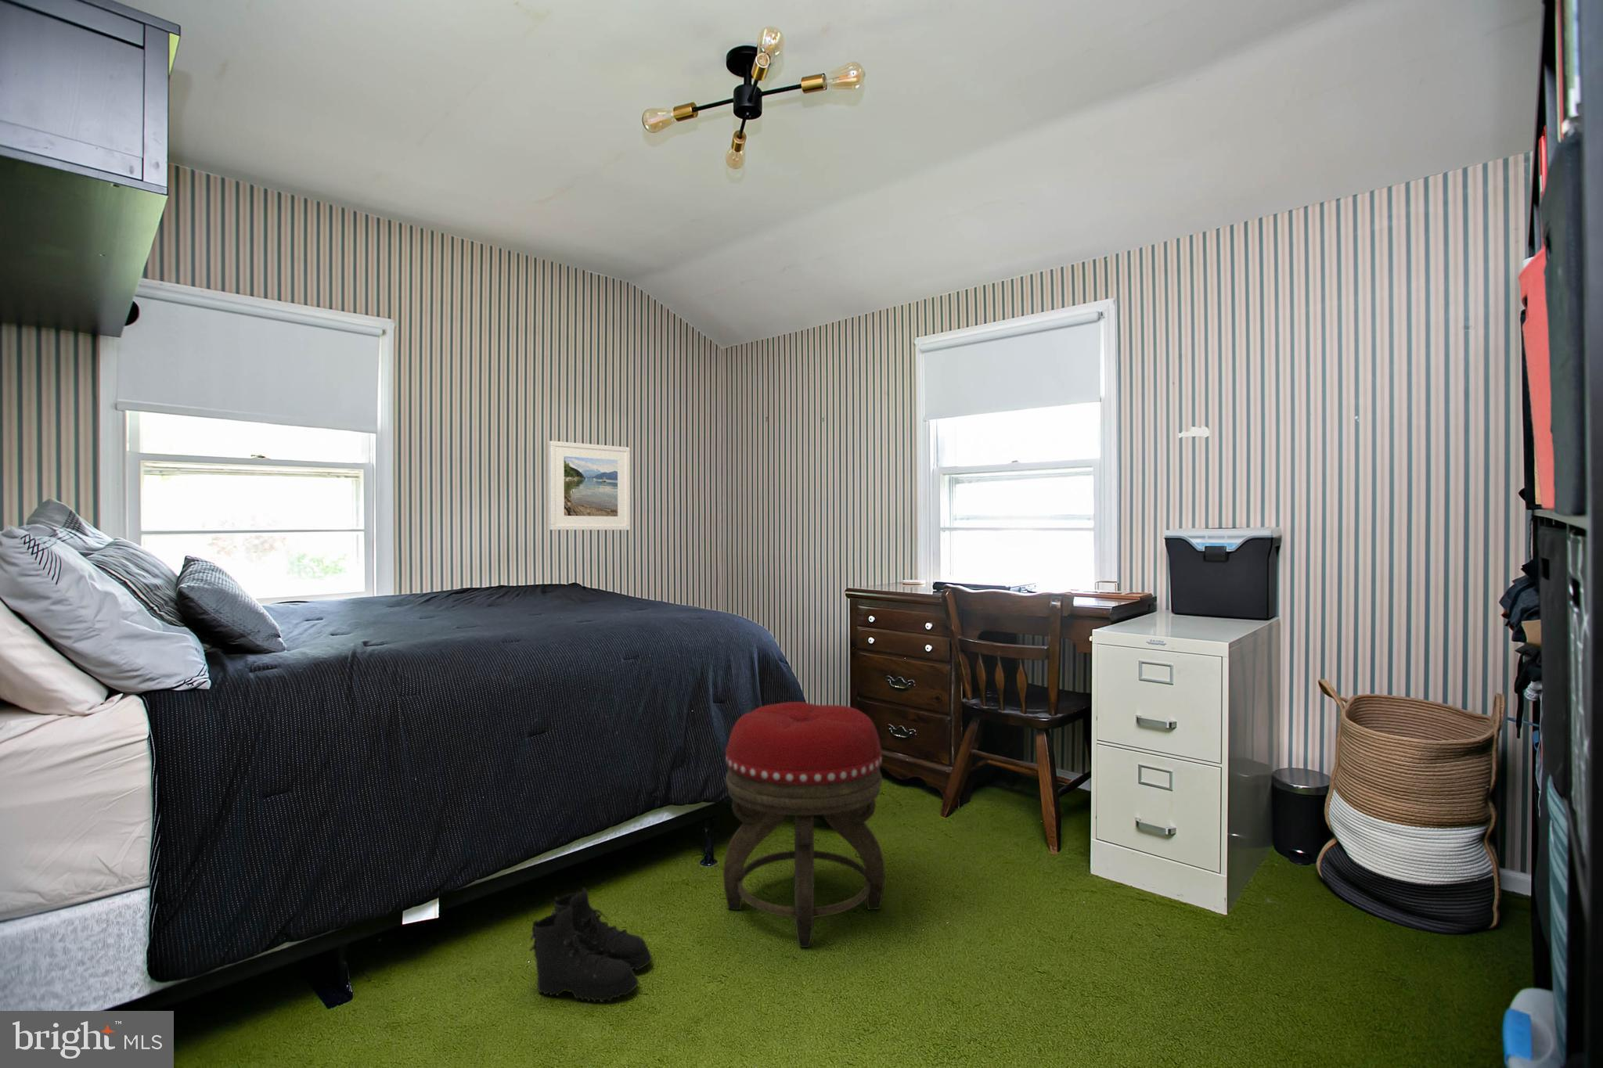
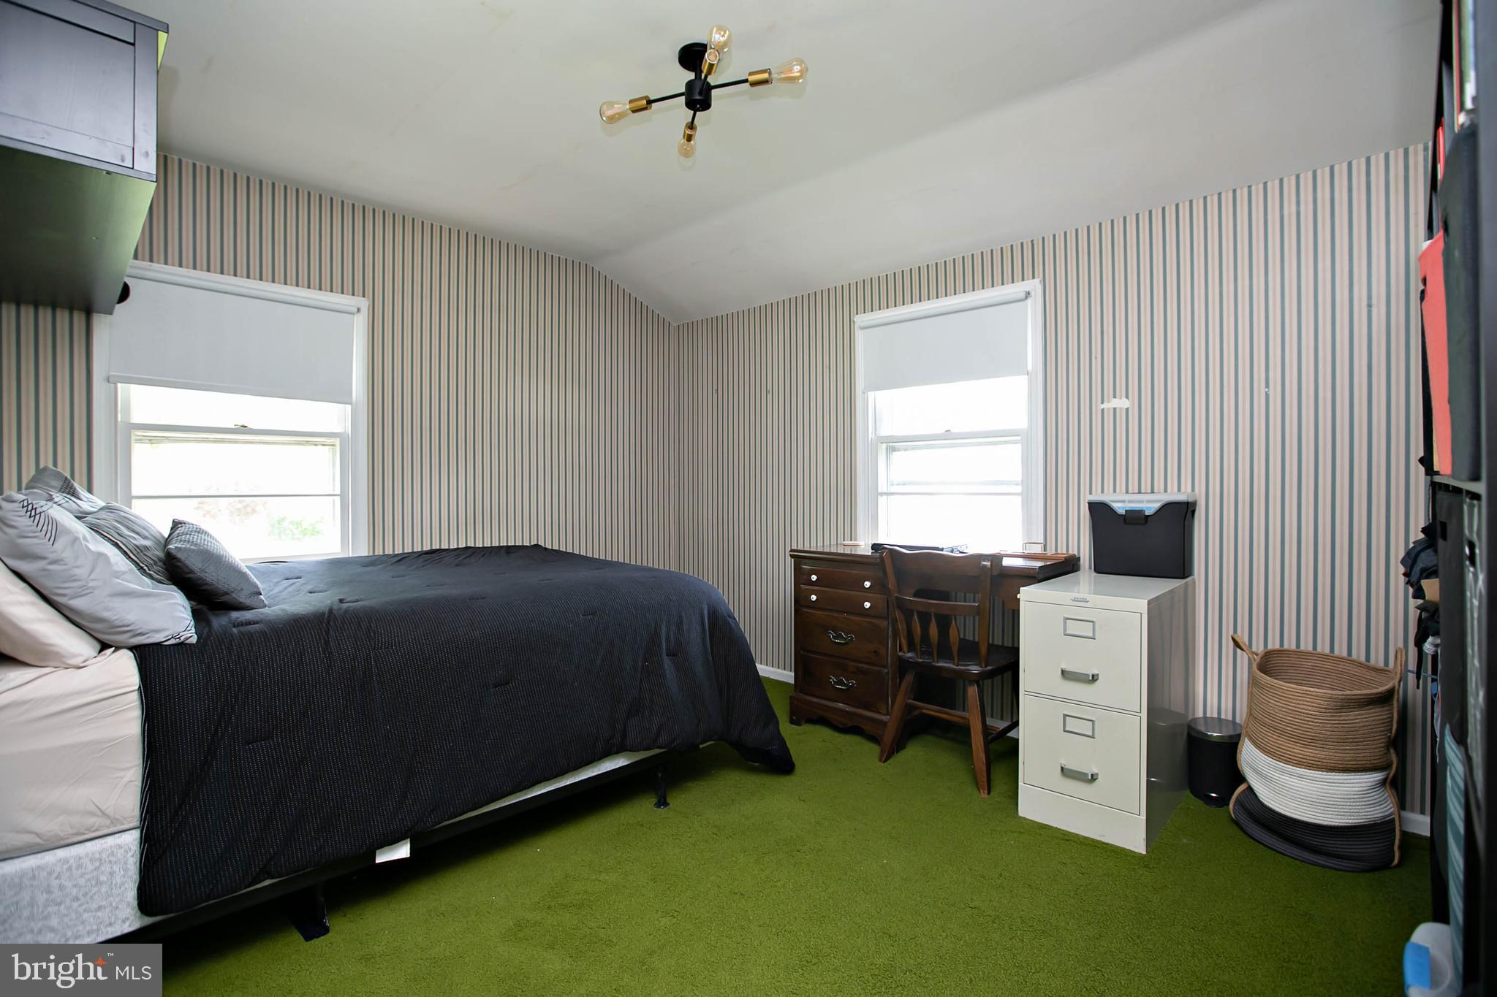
- boots [529,887,653,1004]
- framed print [548,441,630,530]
- footstool [722,701,886,949]
